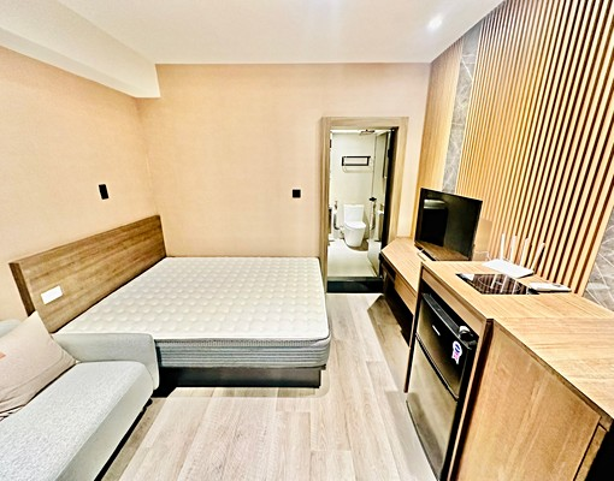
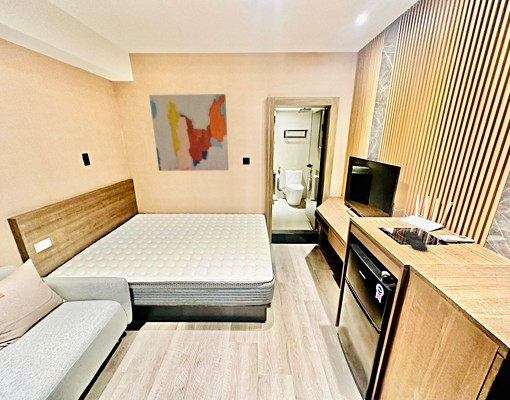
+ remote control [404,230,428,252]
+ wall art [148,93,230,172]
